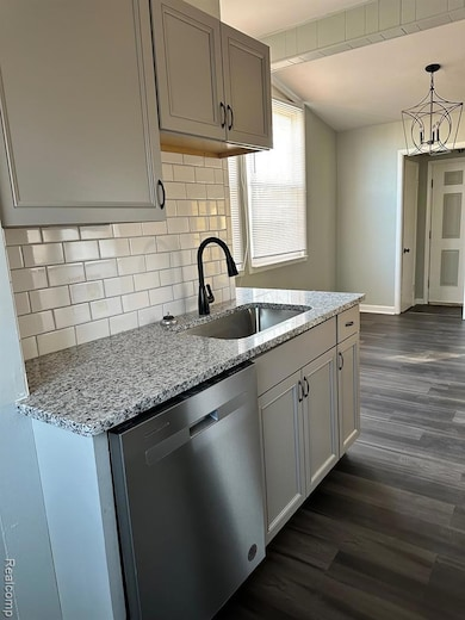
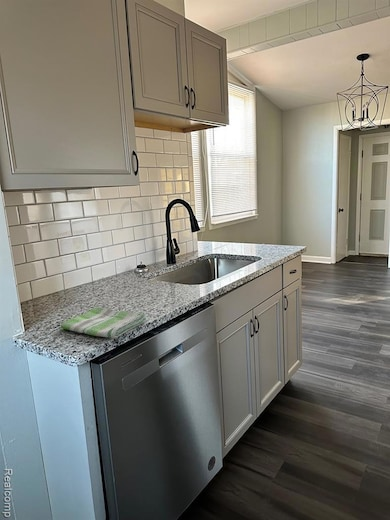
+ dish towel [60,307,147,339]
